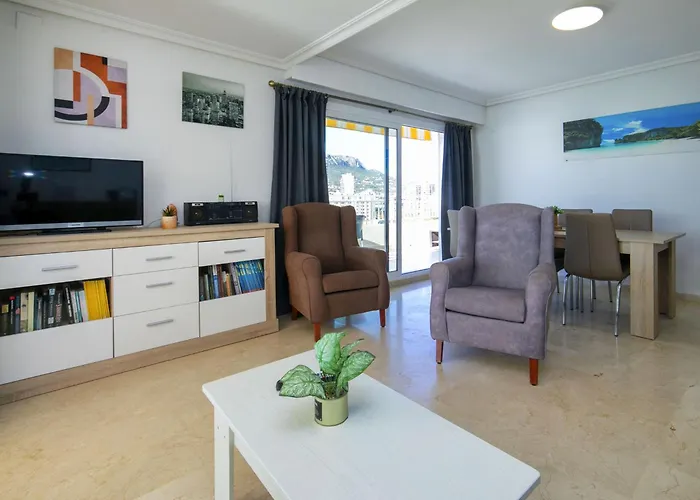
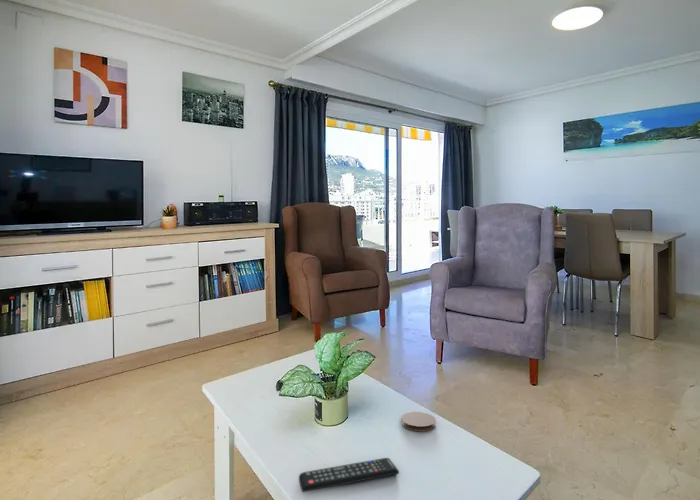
+ coaster [401,411,437,432]
+ remote control [298,457,400,493]
